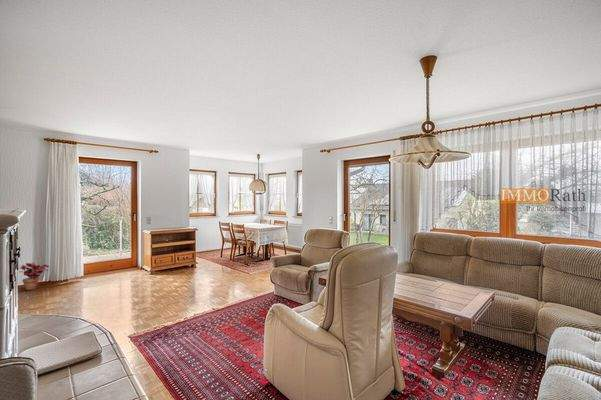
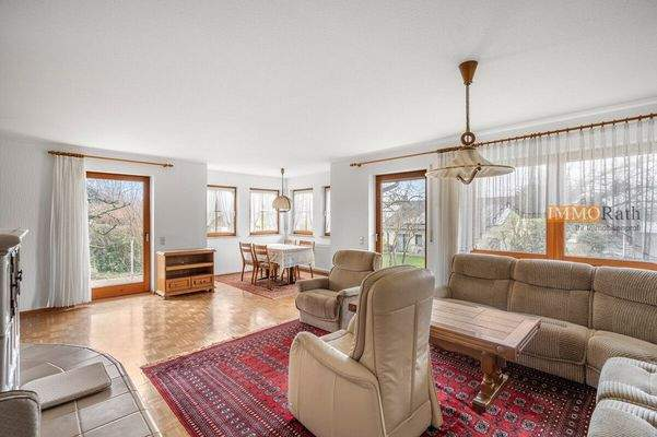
- potted plant [18,261,50,291]
